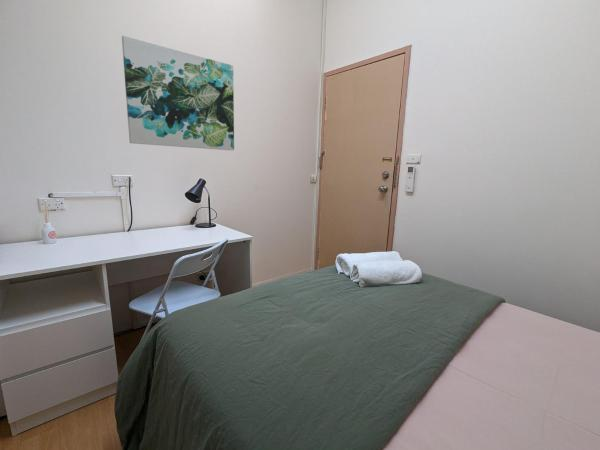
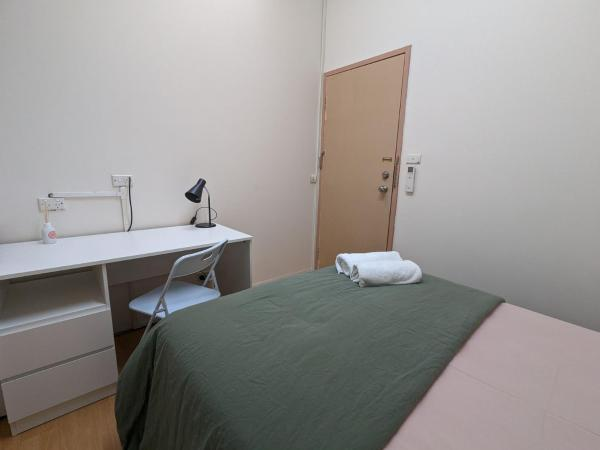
- wall art [121,34,235,151]
